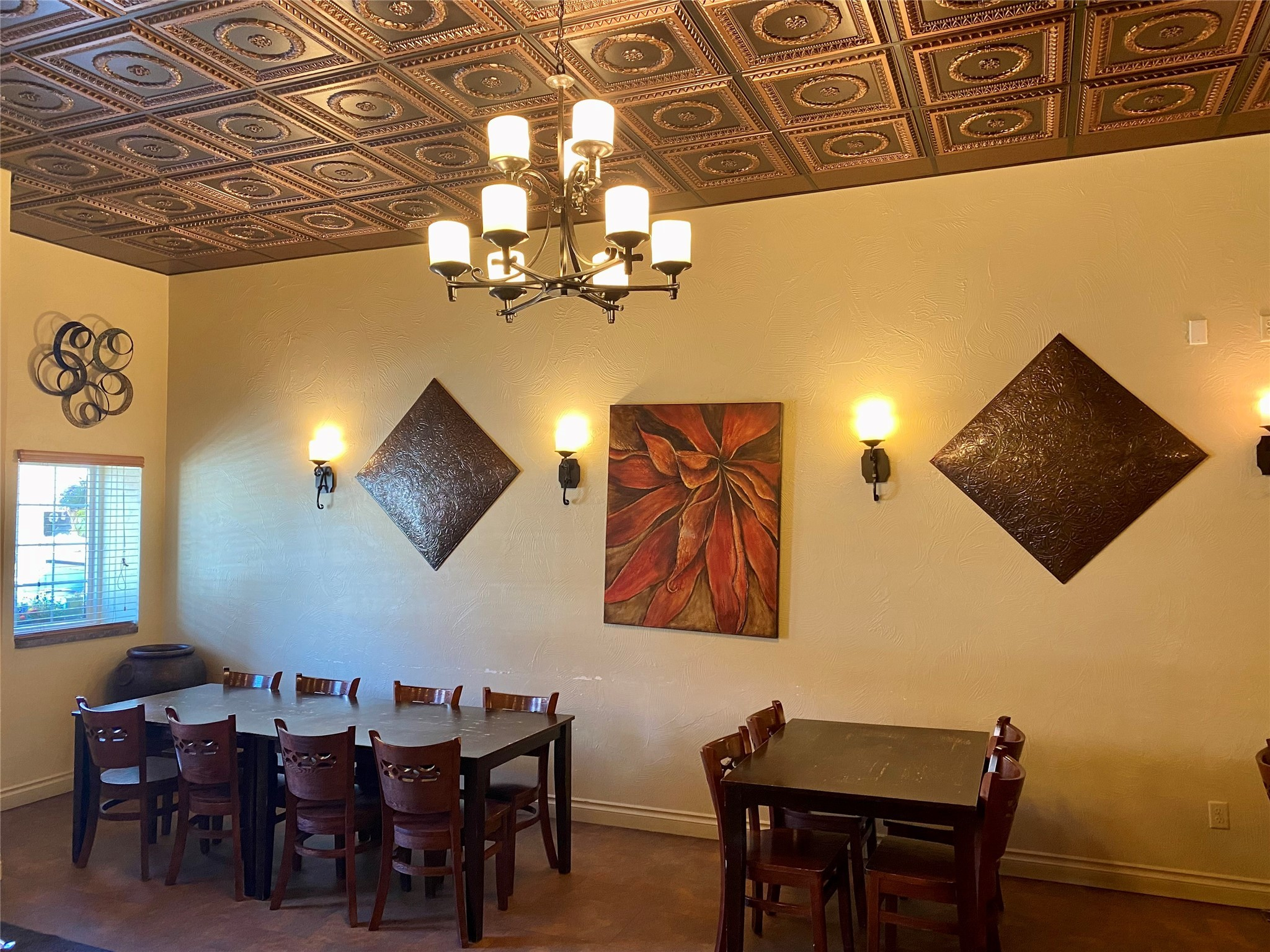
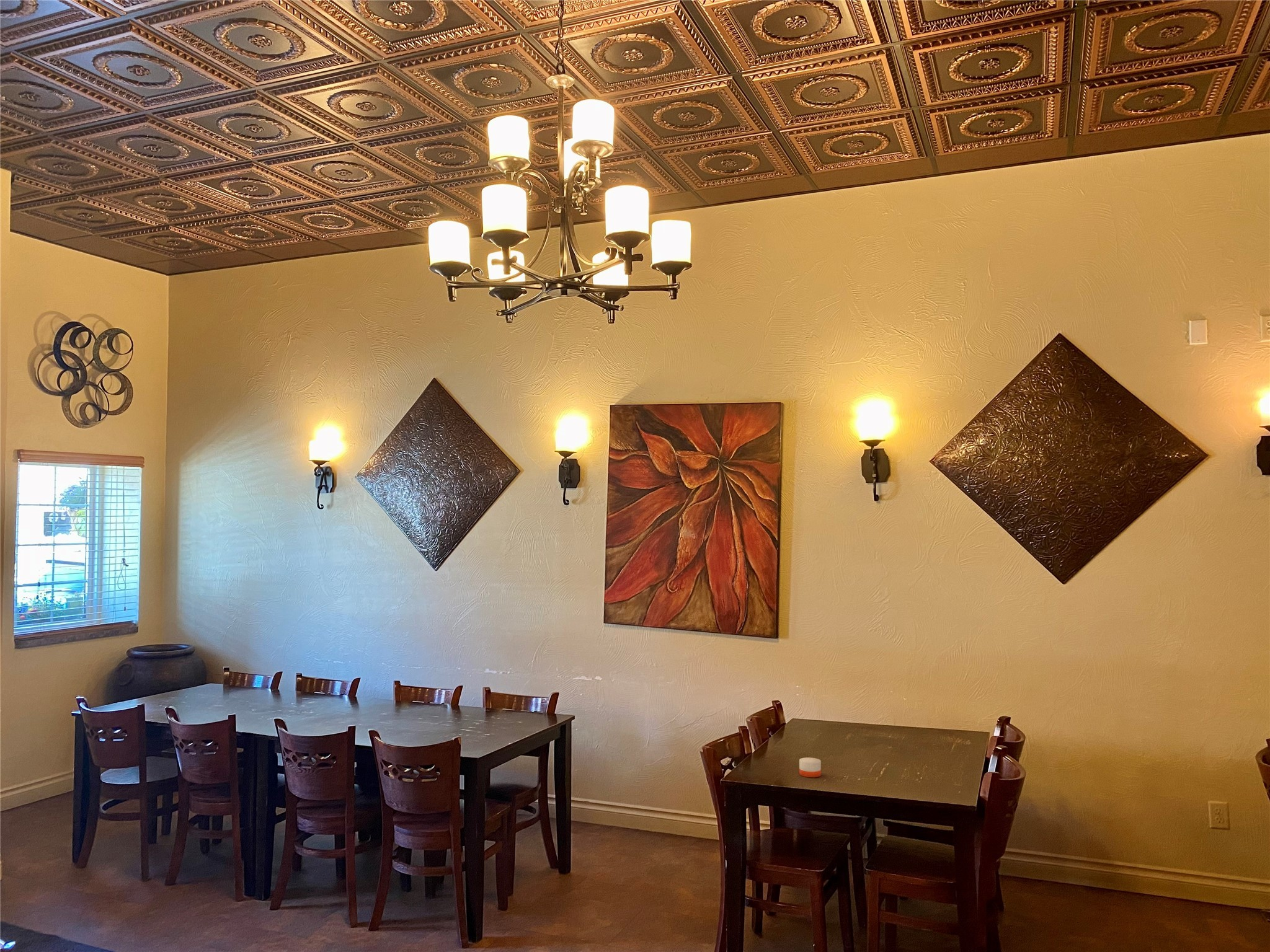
+ candle [799,750,822,778]
